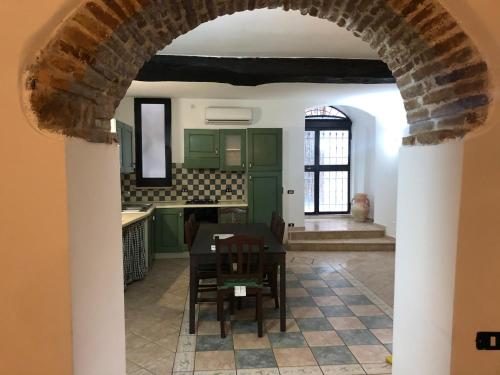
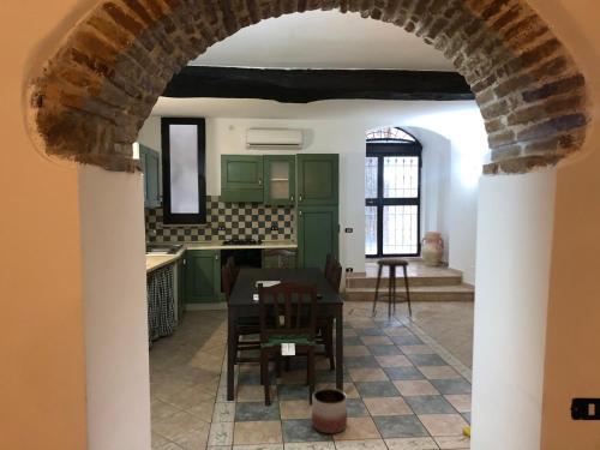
+ planter [311,388,348,434]
+ stool [372,258,413,322]
